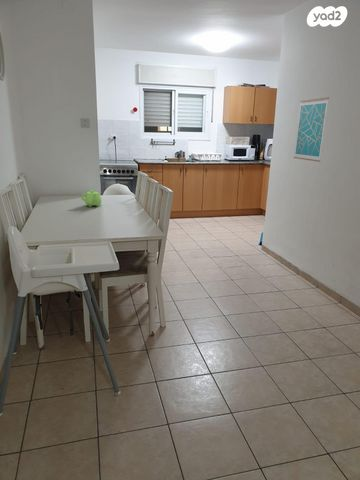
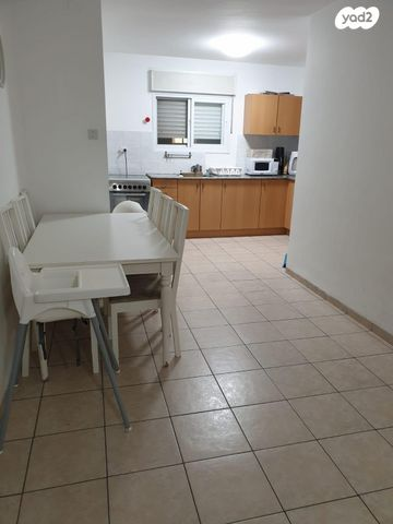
- teapot [80,188,102,208]
- wall art [293,96,330,163]
